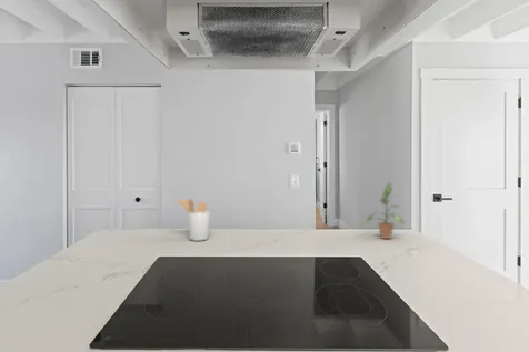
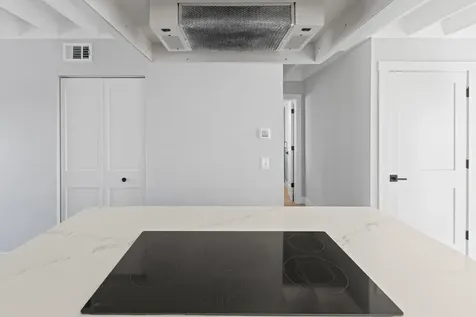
- potted plant [359,182,406,240]
- utensil holder [176,198,211,242]
